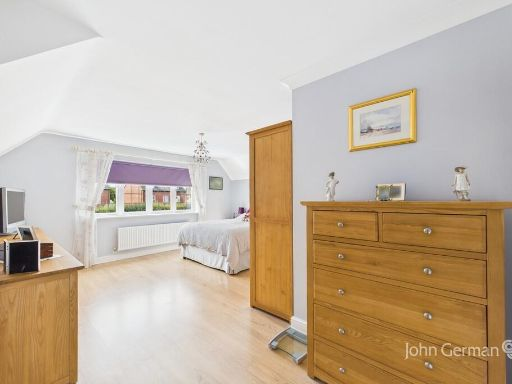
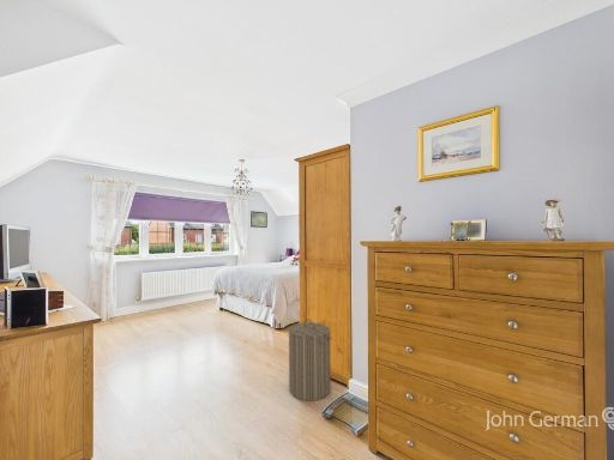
+ laundry hamper [288,317,332,402]
